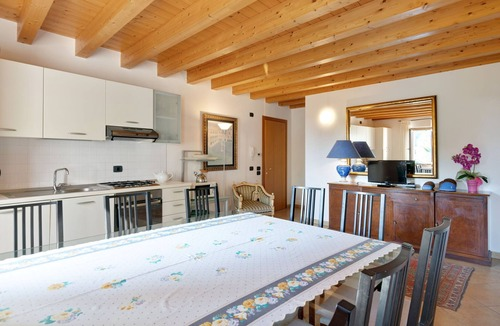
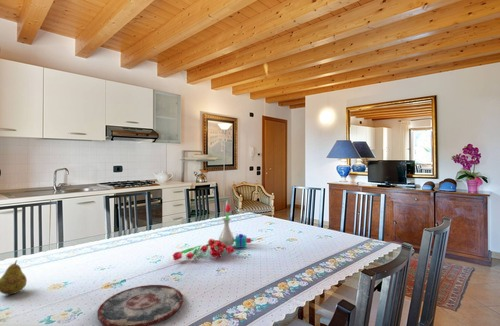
+ fruit [0,259,28,296]
+ bouquet [171,204,253,261]
+ plate [96,284,184,326]
